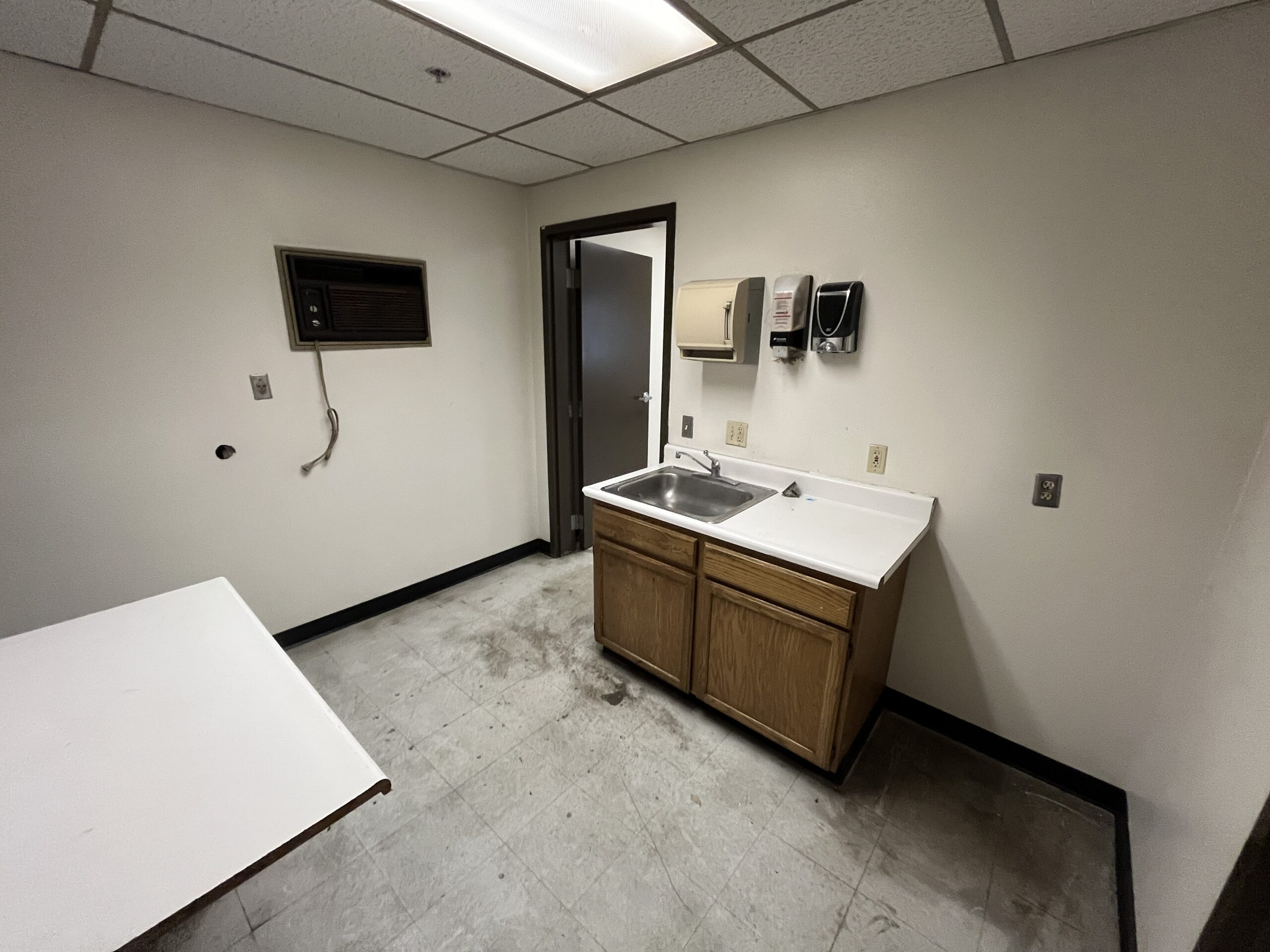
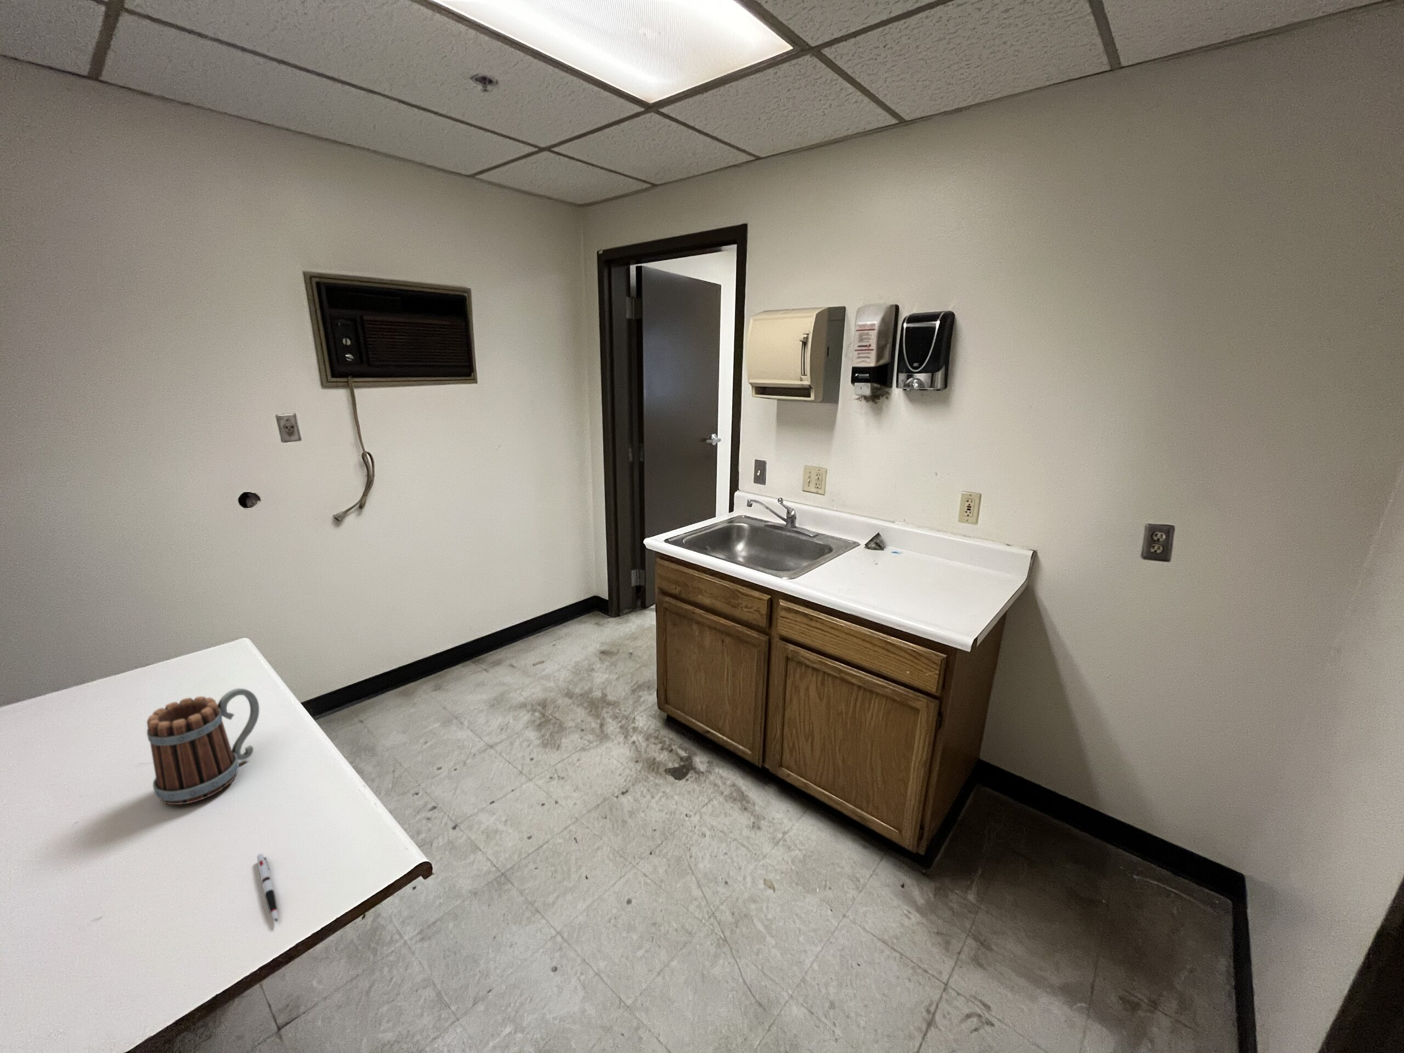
+ pen [256,853,279,922]
+ mug [146,688,260,805]
